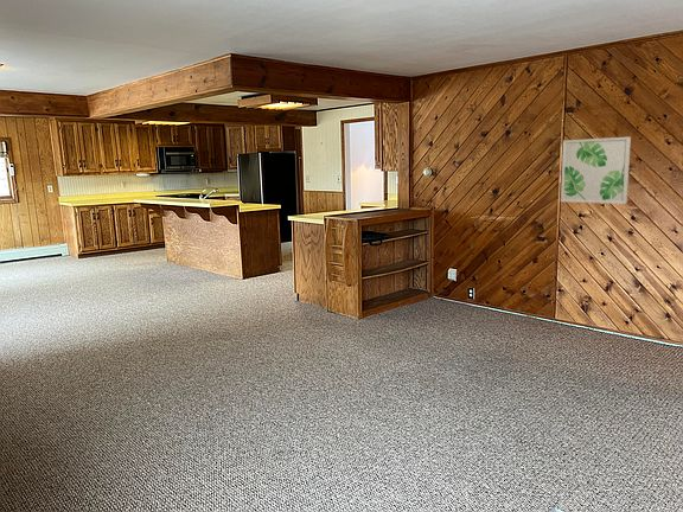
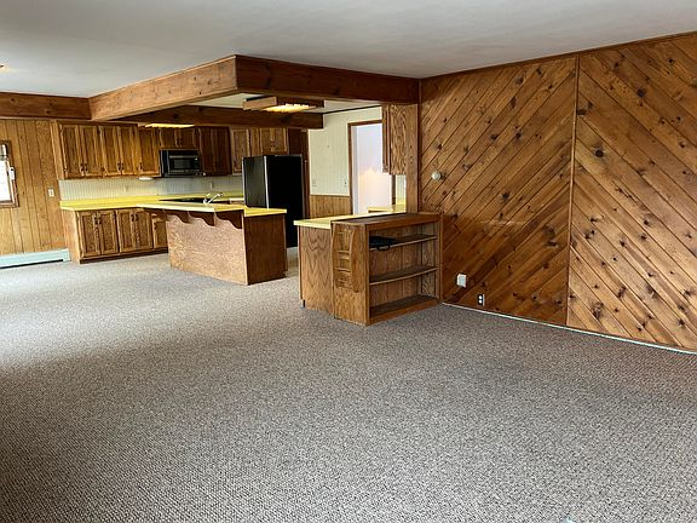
- wall art [560,136,632,205]
